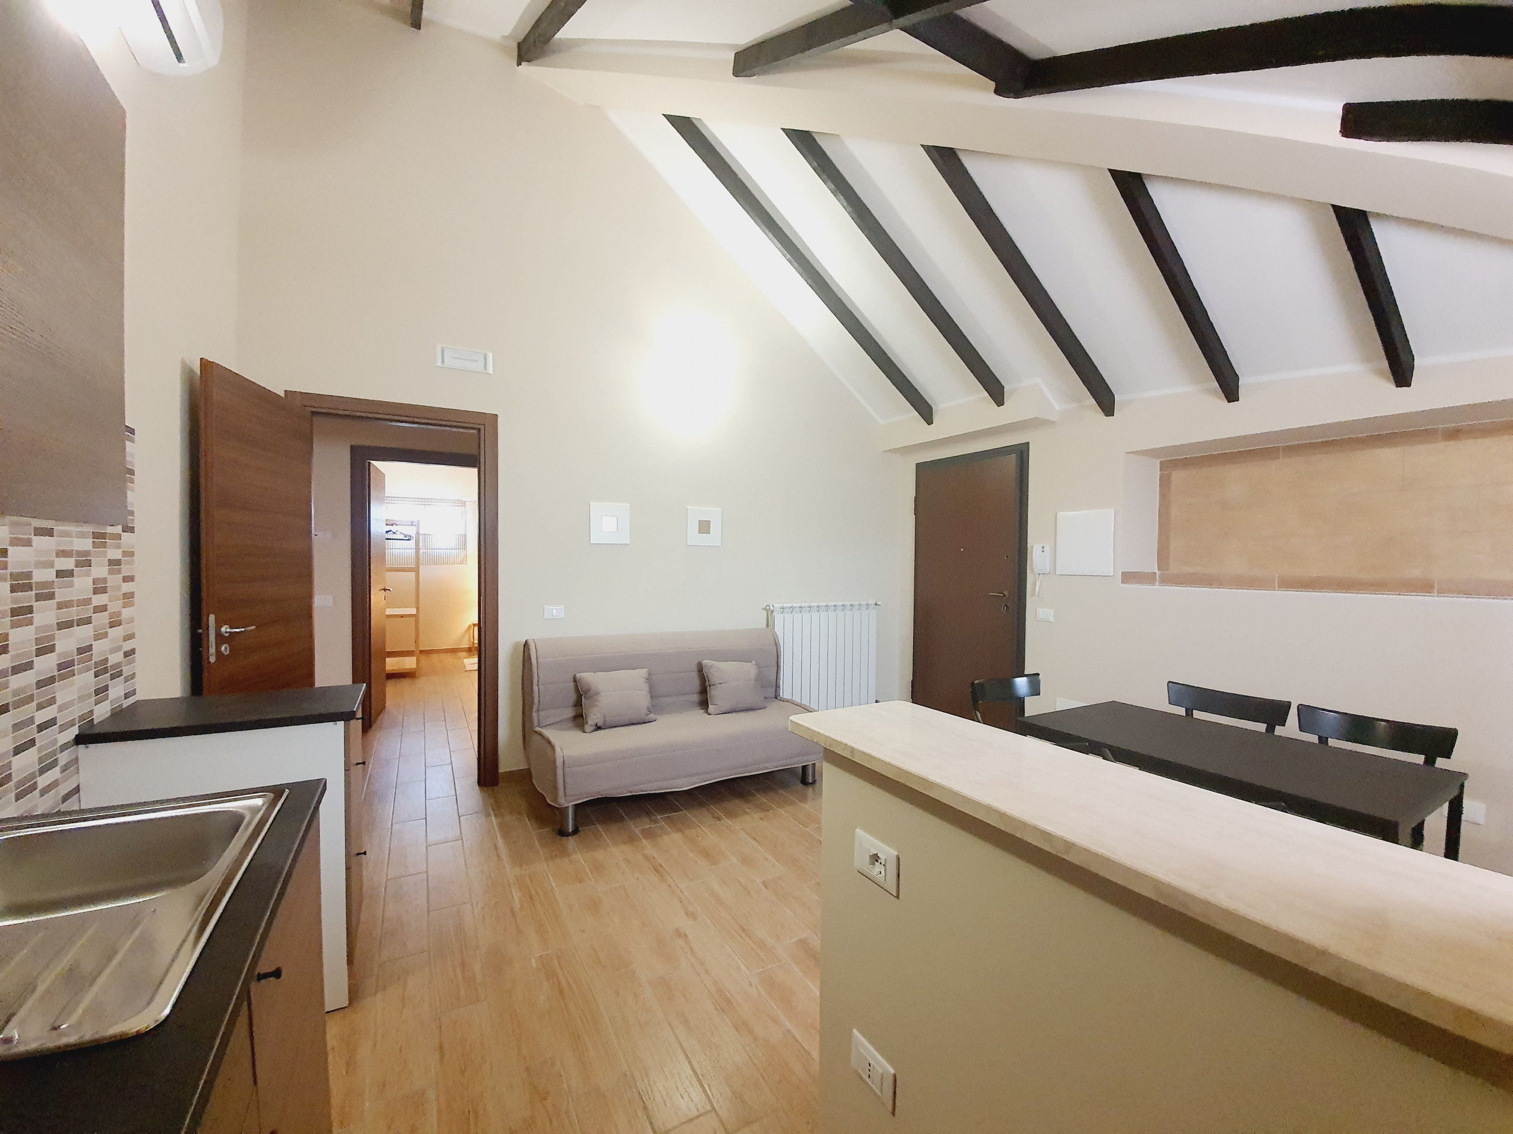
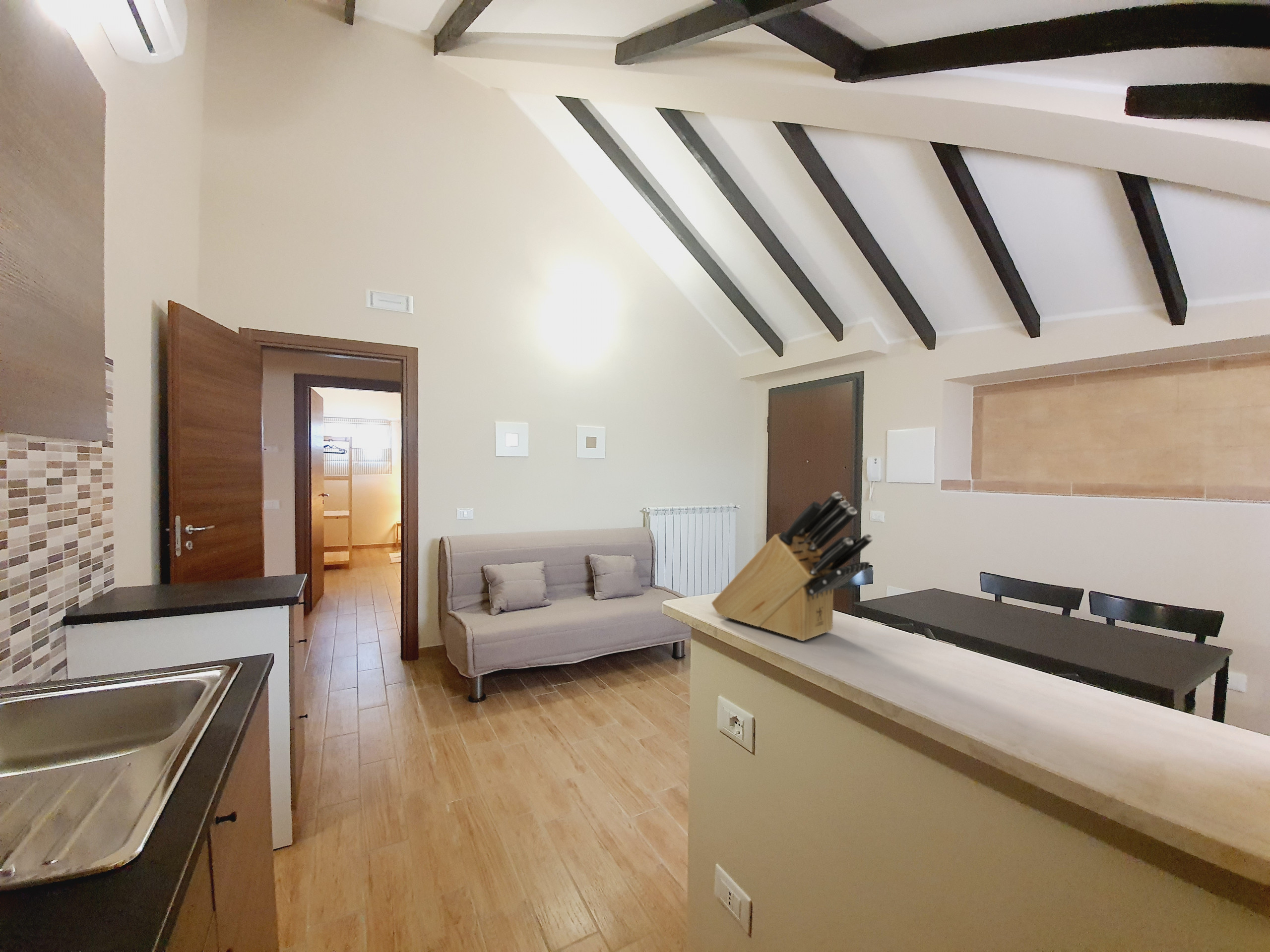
+ knife block [711,491,874,642]
